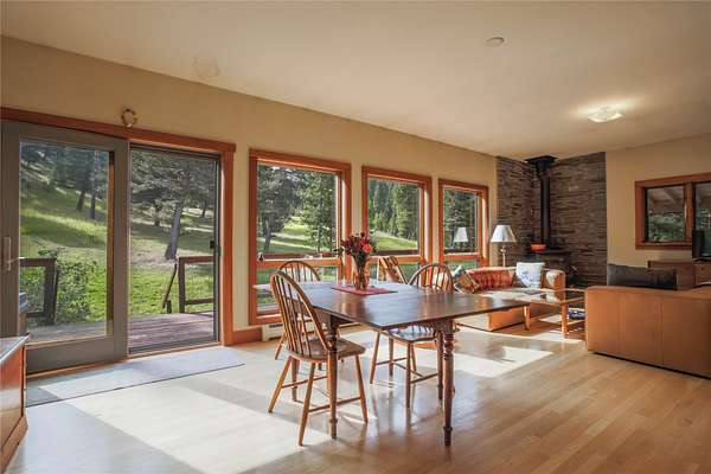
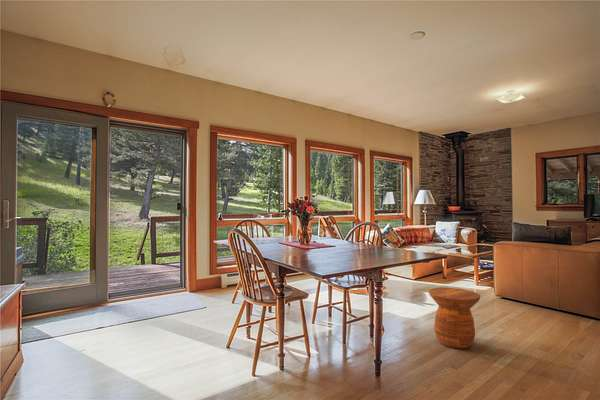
+ side table [428,287,481,350]
